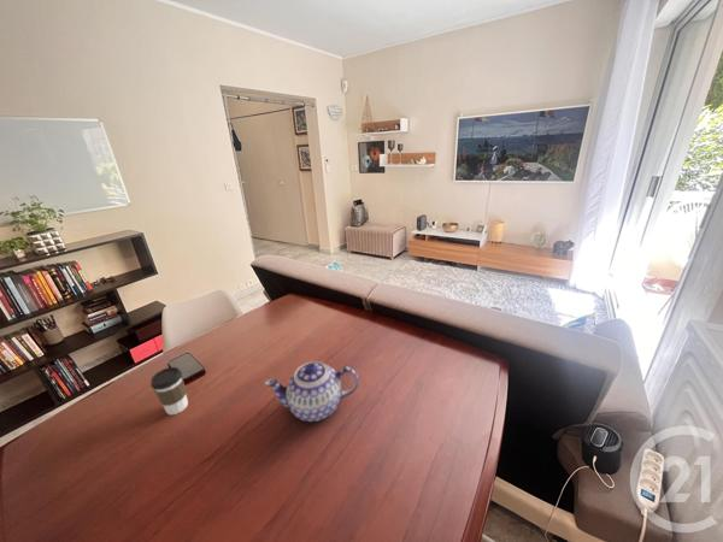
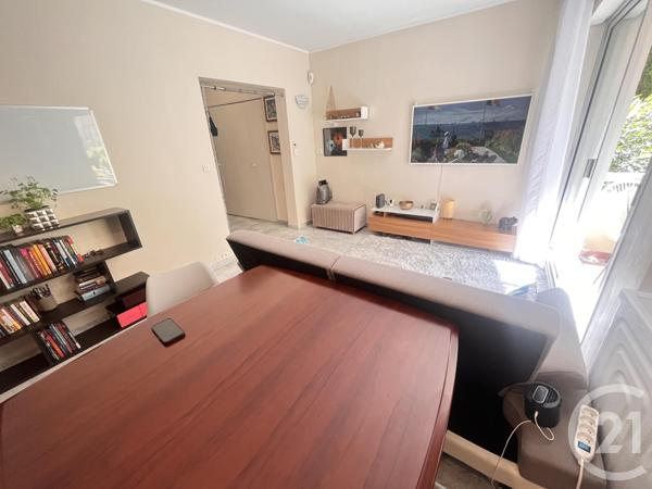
- teapot [264,360,359,423]
- coffee cup [149,366,189,416]
